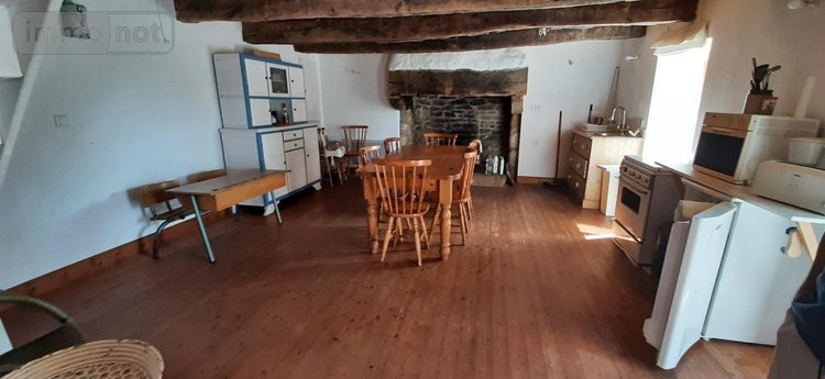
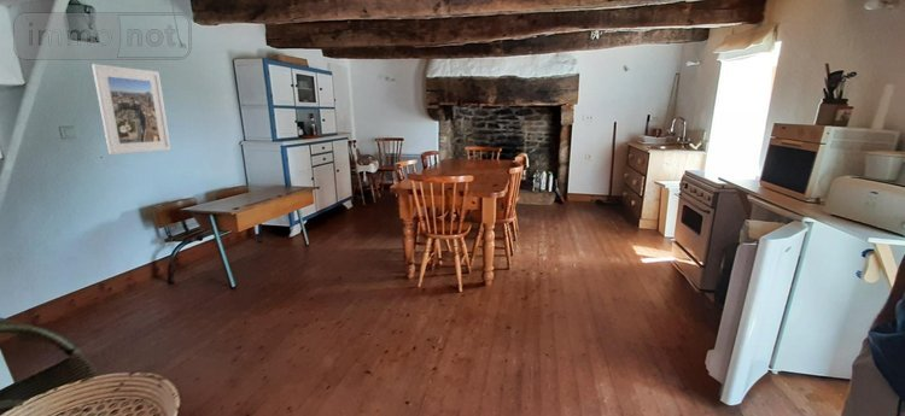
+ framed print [91,63,171,156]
